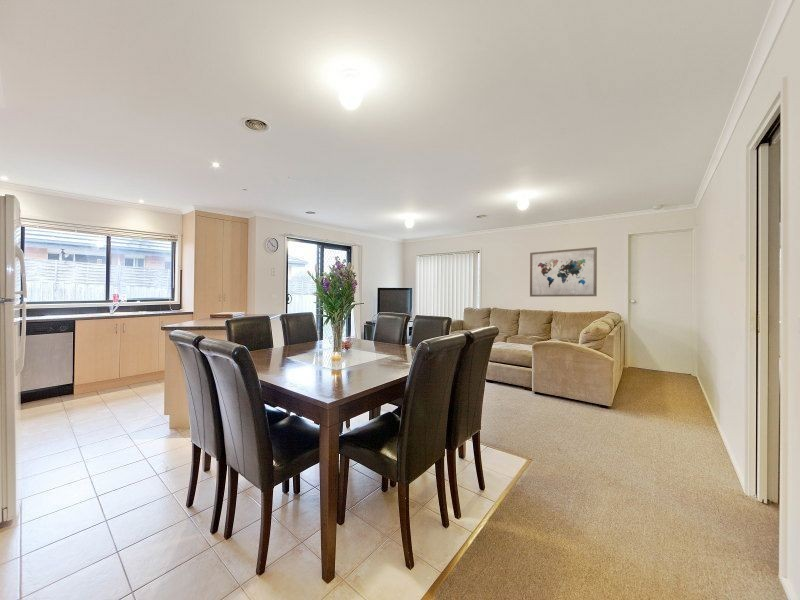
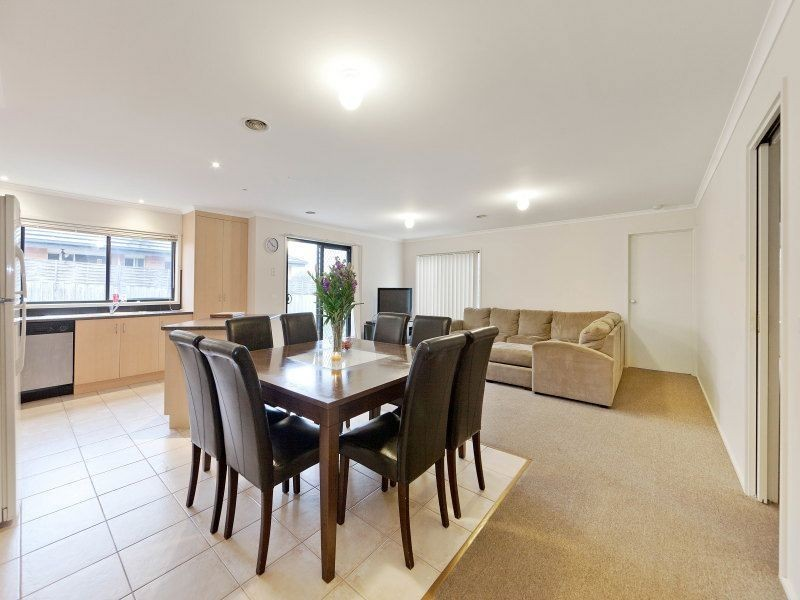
- wall art [529,246,598,298]
